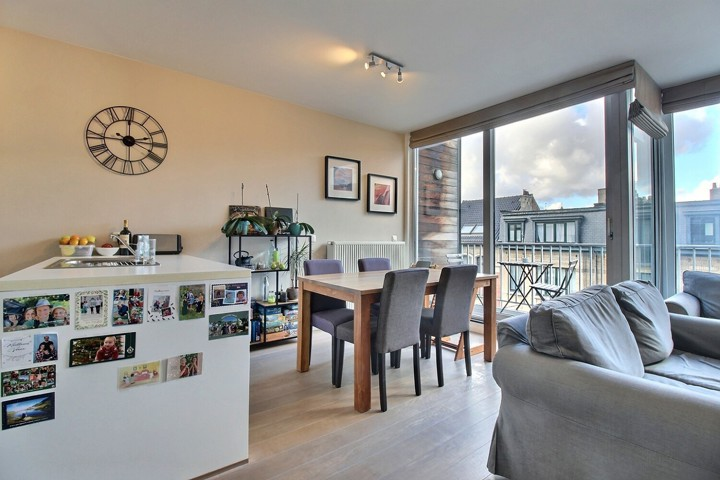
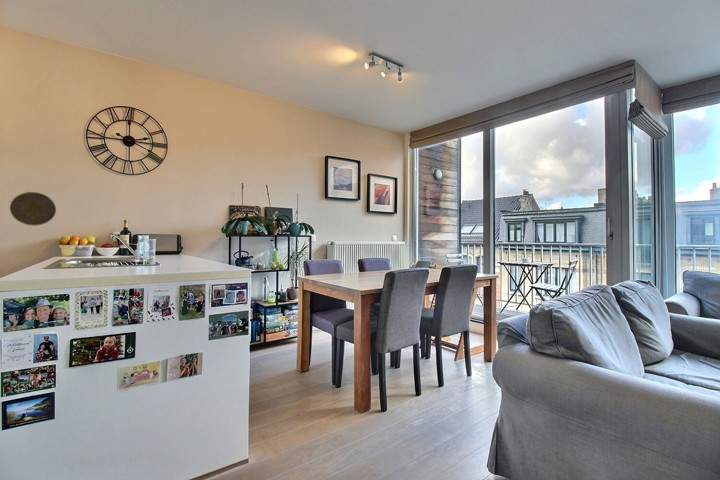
+ decorative plate [9,191,57,227]
